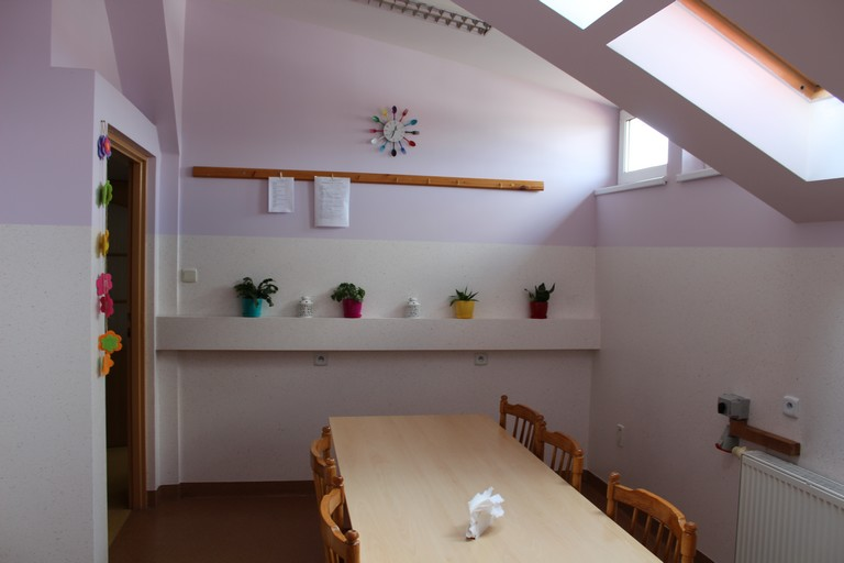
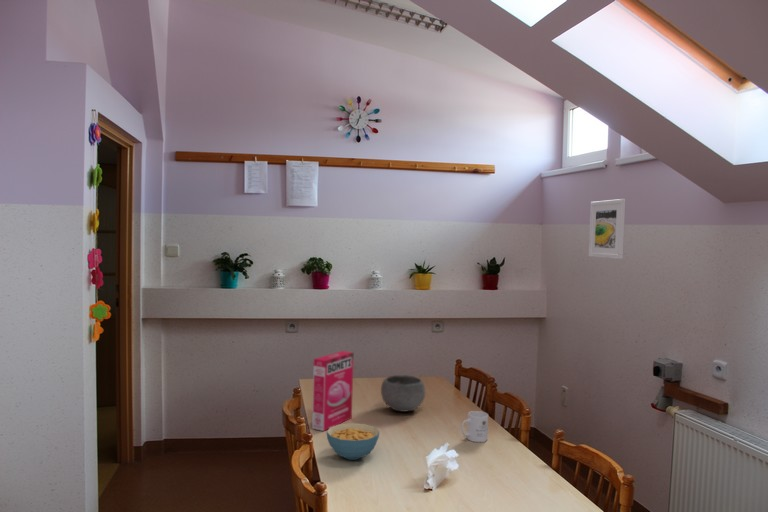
+ cereal bowl [326,422,381,461]
+ mug [460,410,489,443]
+ bowl [380,374,426,413]
+ cereal box [311,350,354,432]
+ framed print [588,198,627,260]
